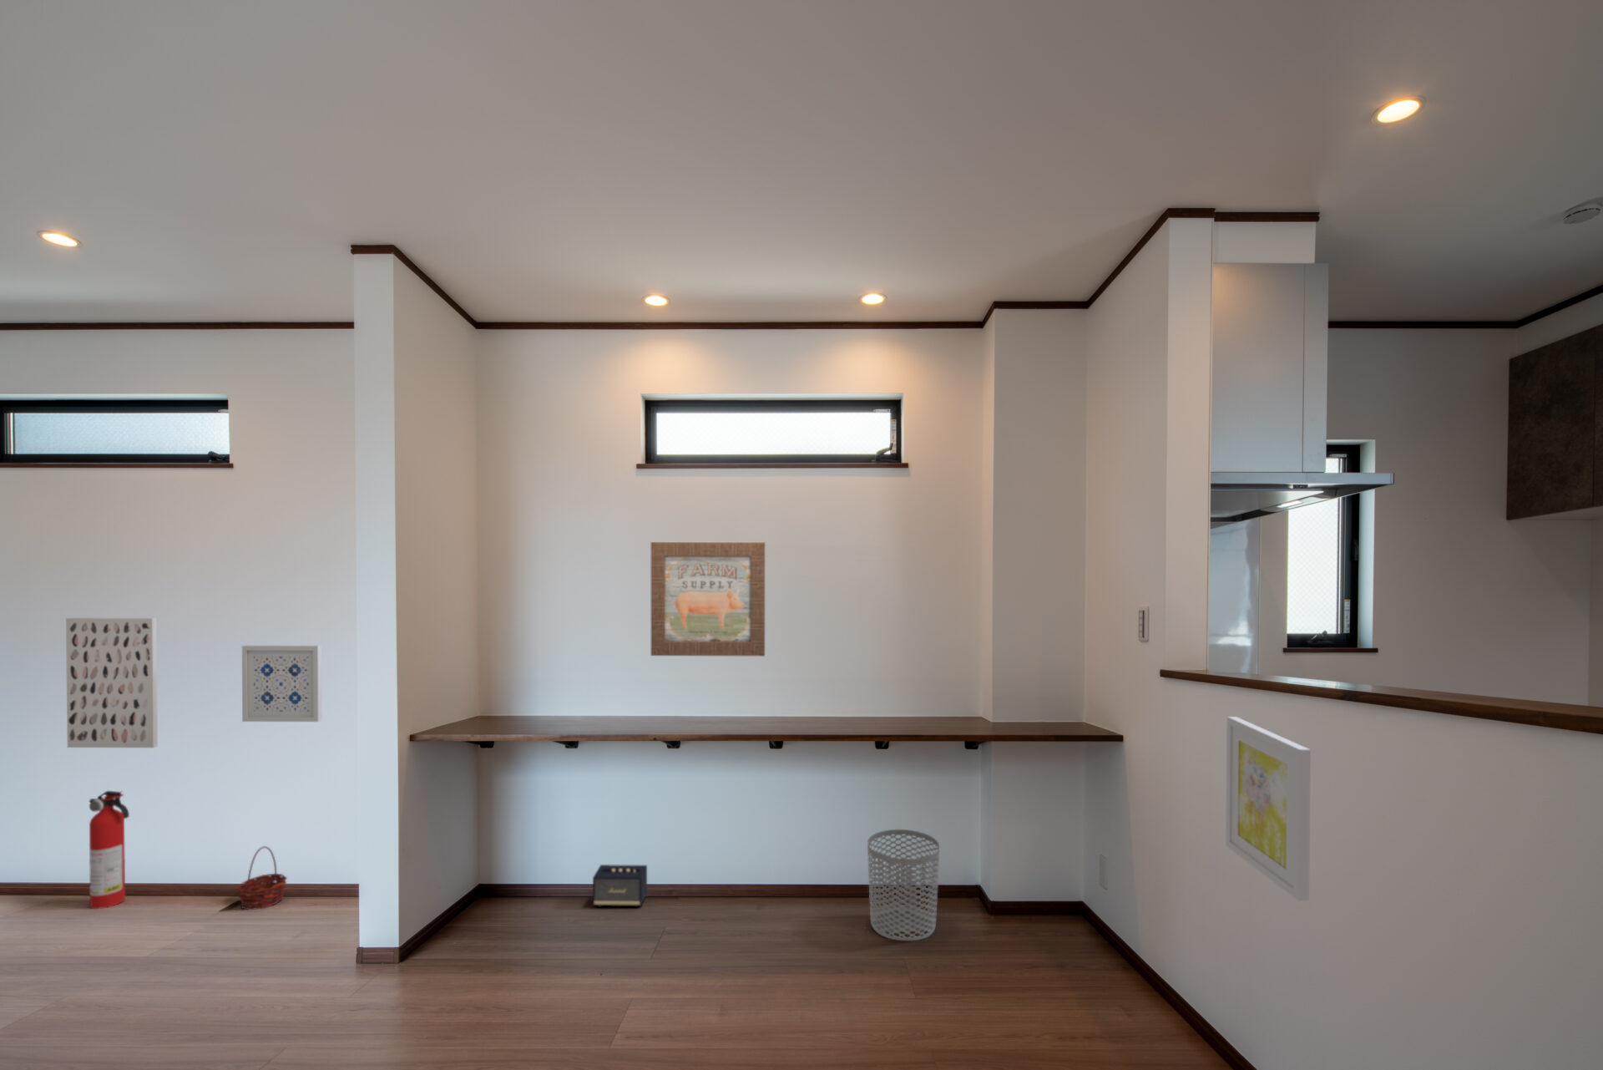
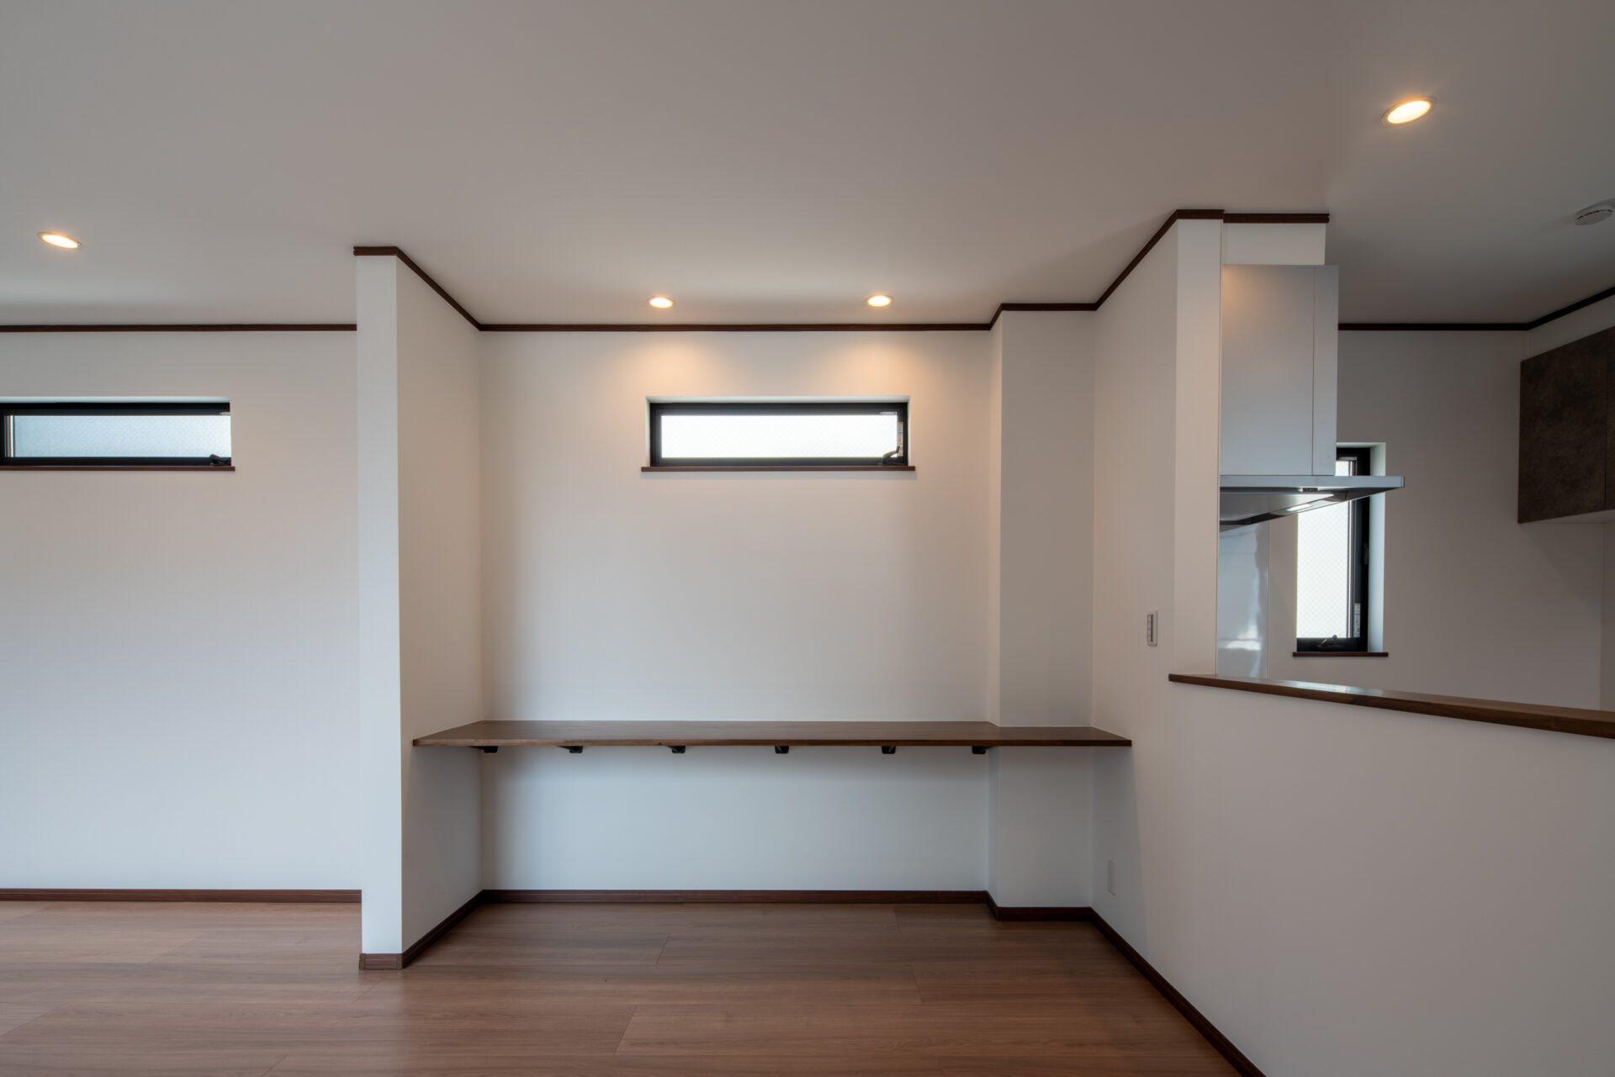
- wall art [66,616,159,749]
- wall art [241,644,322,722]
- waste bin [867,829,941,941]
- speaker [592,863,648,908]
- wall art [651,541,765,657]
- fire extinguisher [88,791,130,910]
- basket [236,845,288,910]
- wall art [1225,715,1312,902]
